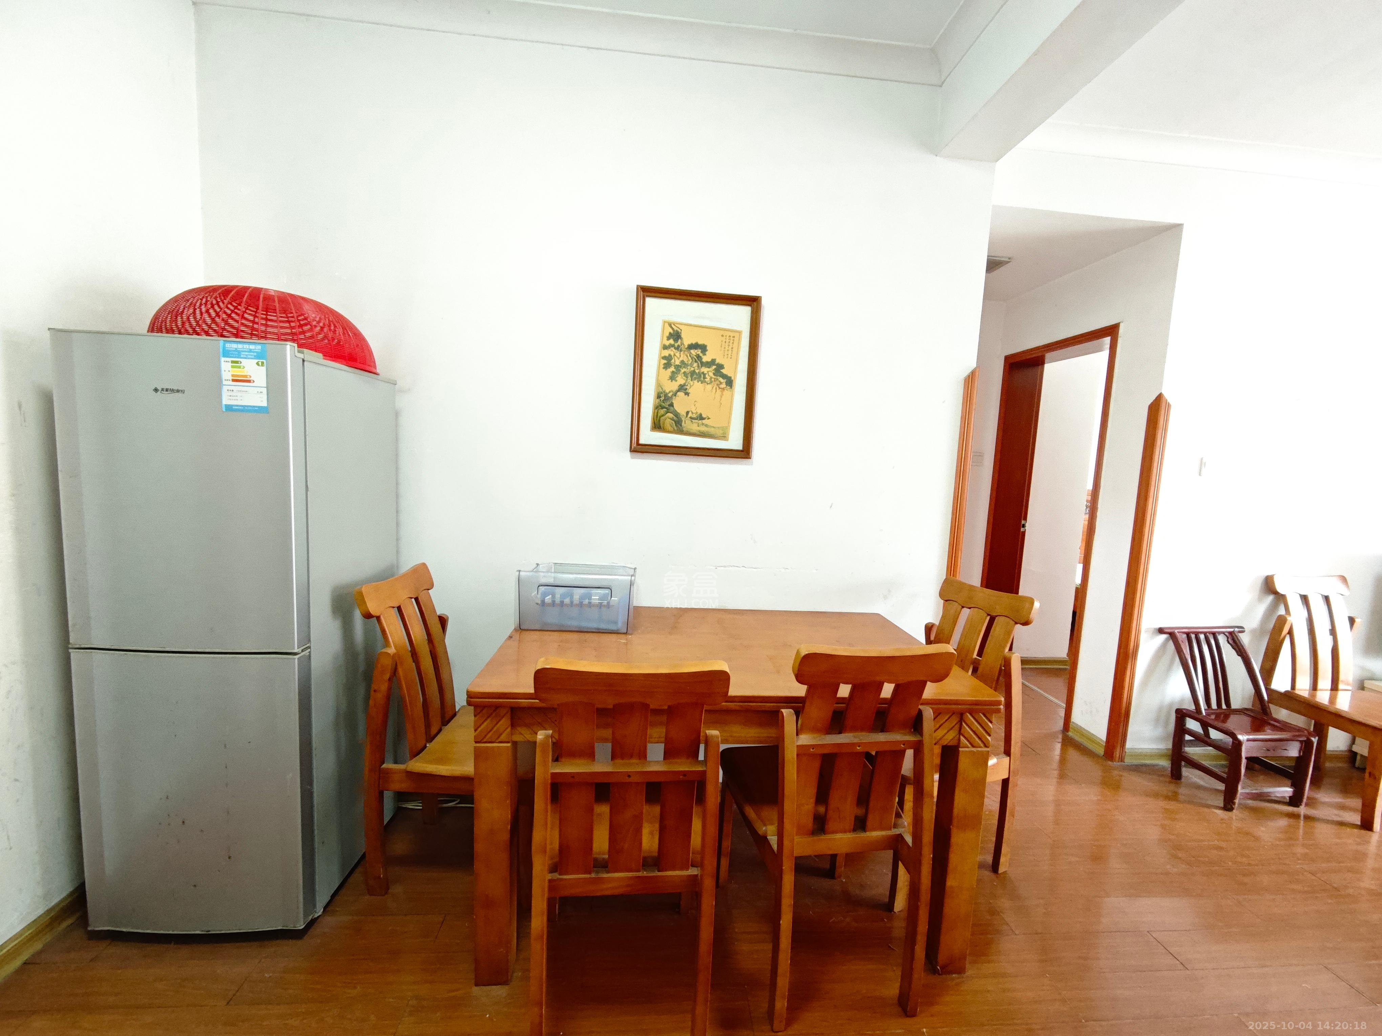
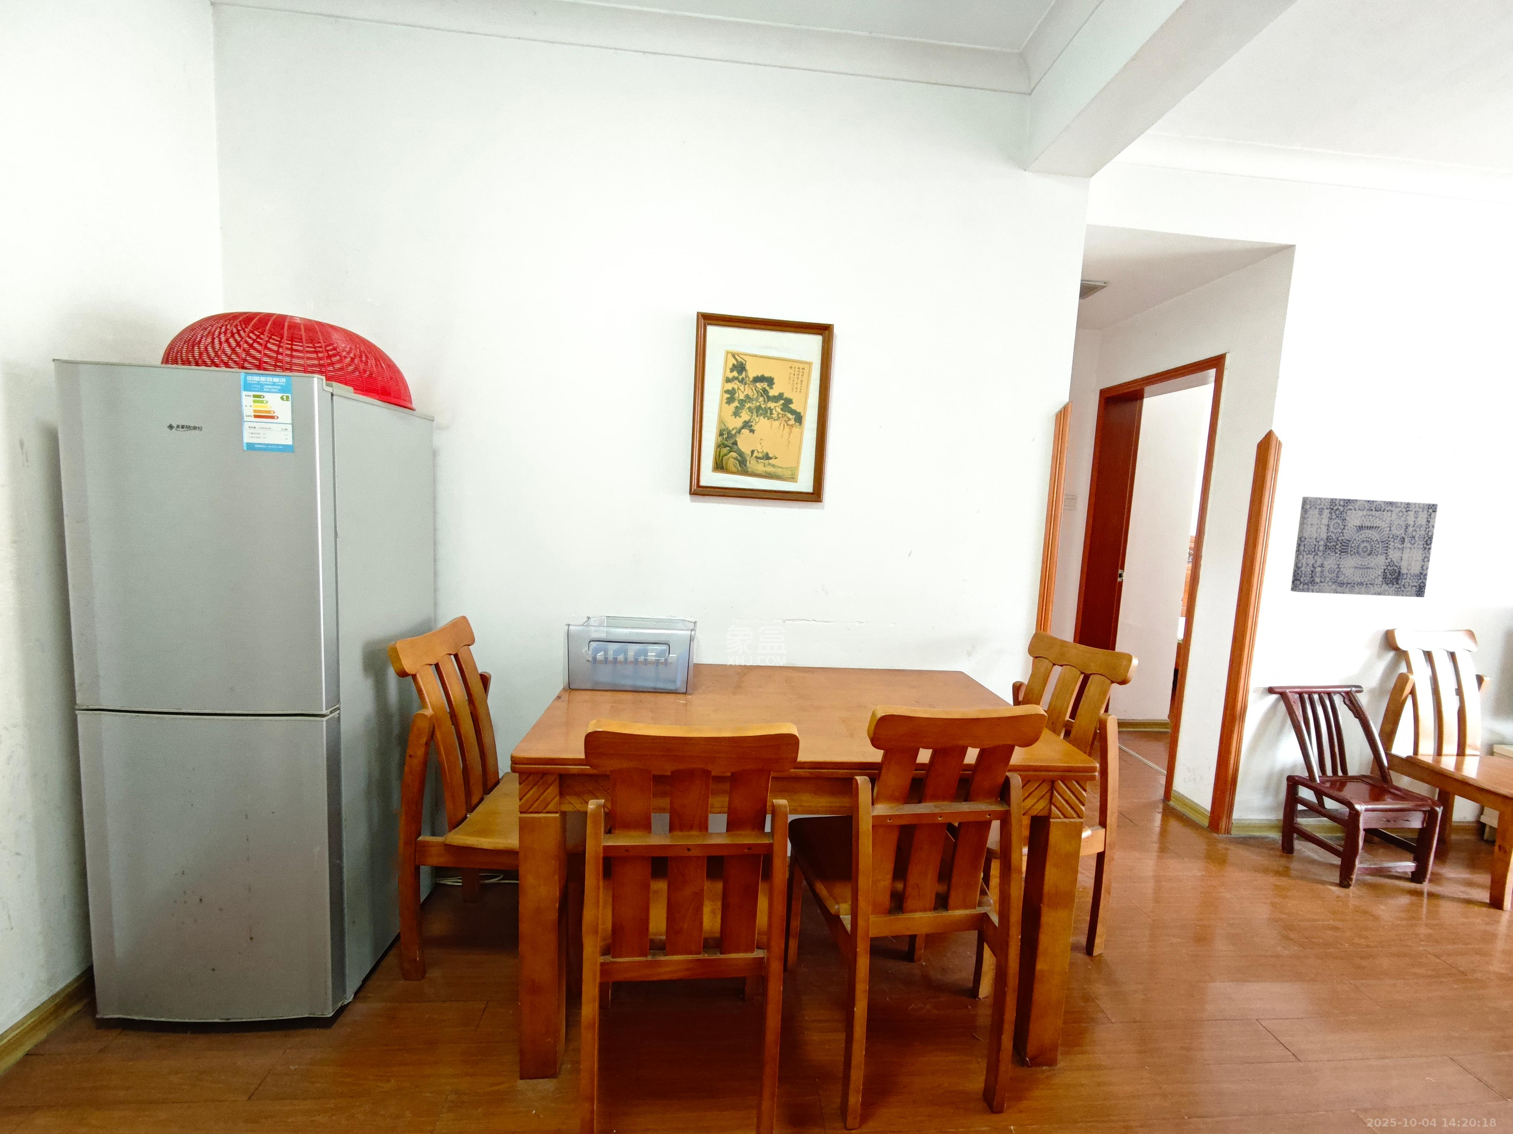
+ wall art [1290,497,1438,598]
